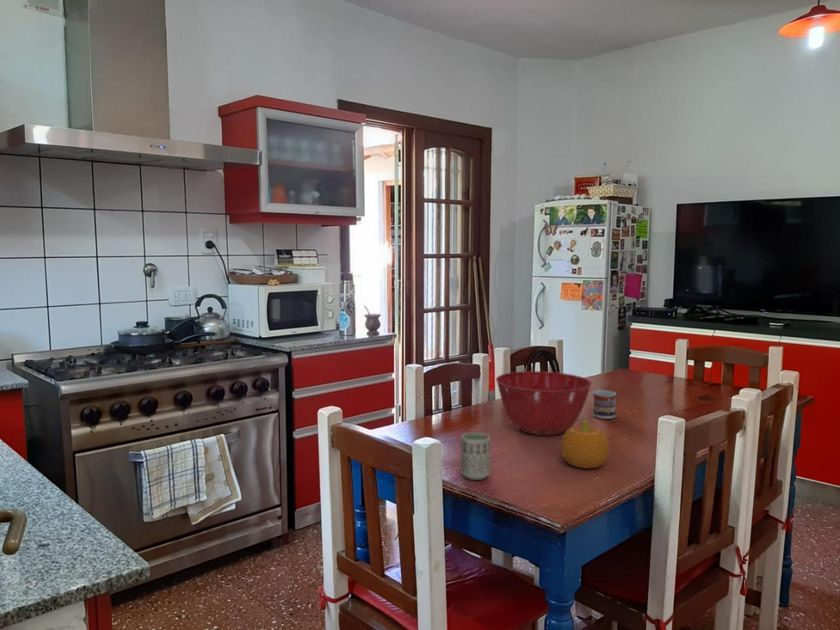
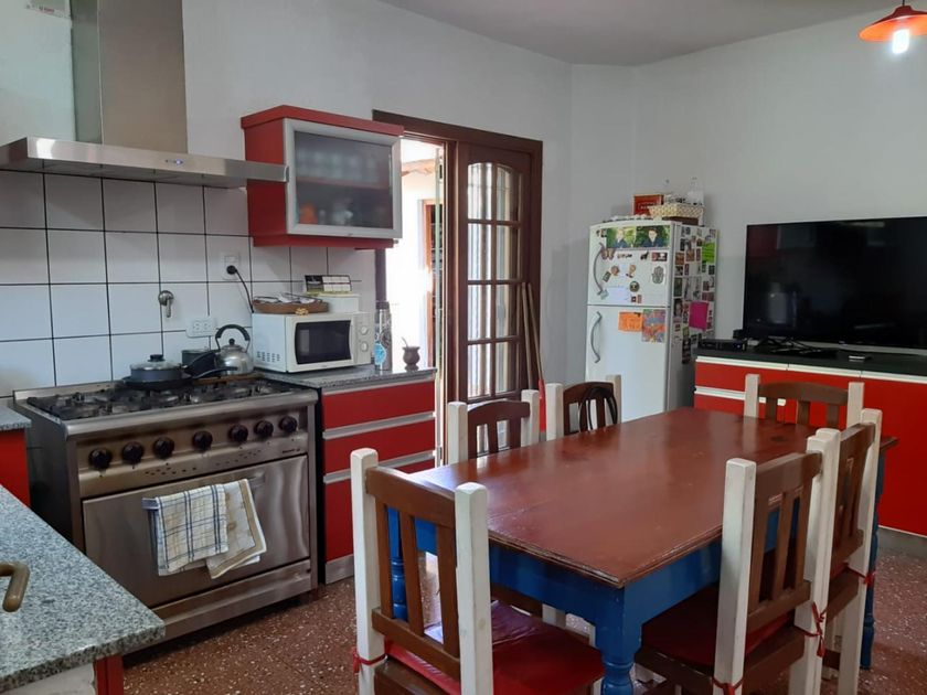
- fruit [560,419,610,469]
- mixing bowl [495,370,593,436]
- cup [460,431,491,481]
- cup [592,389,617,420]
